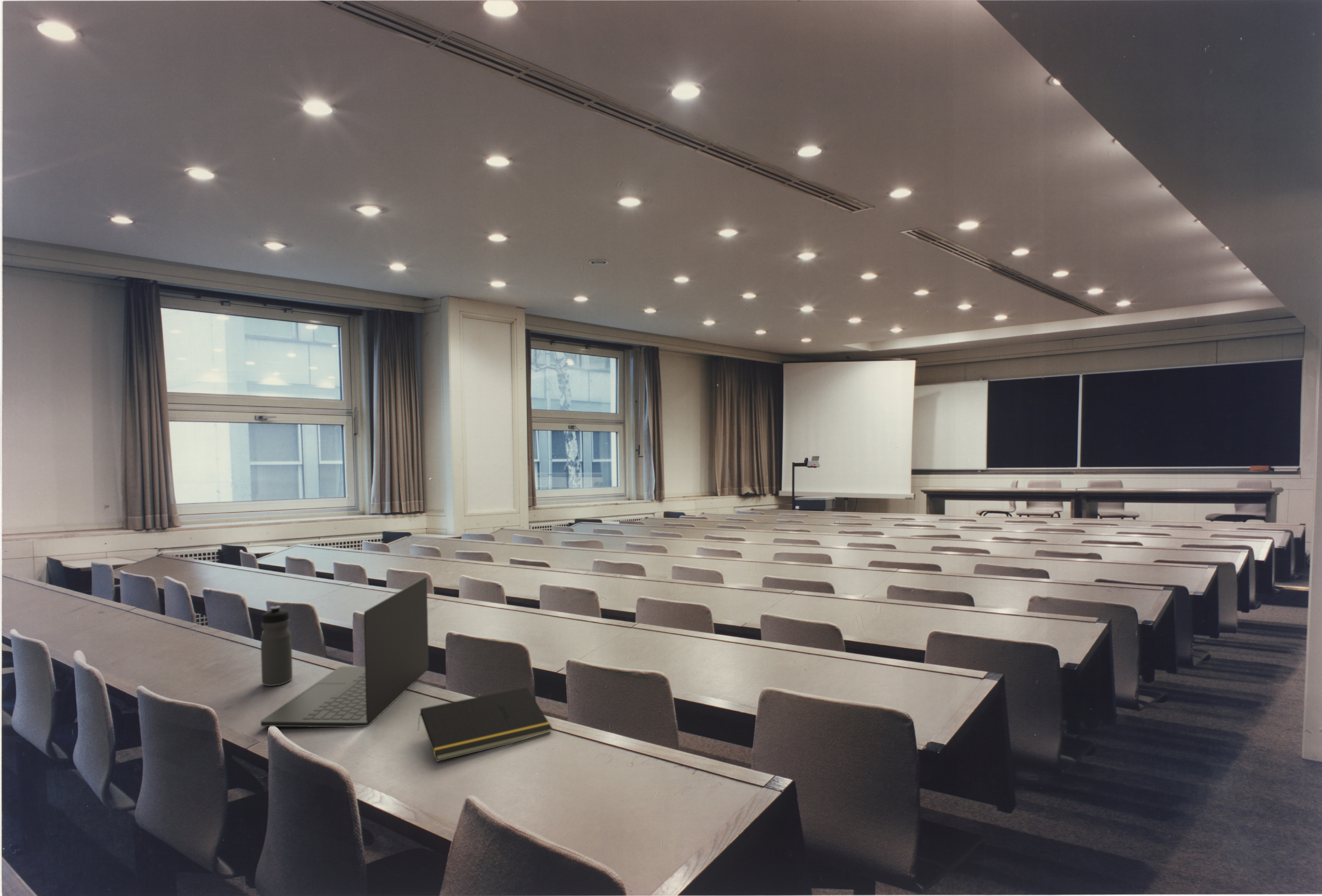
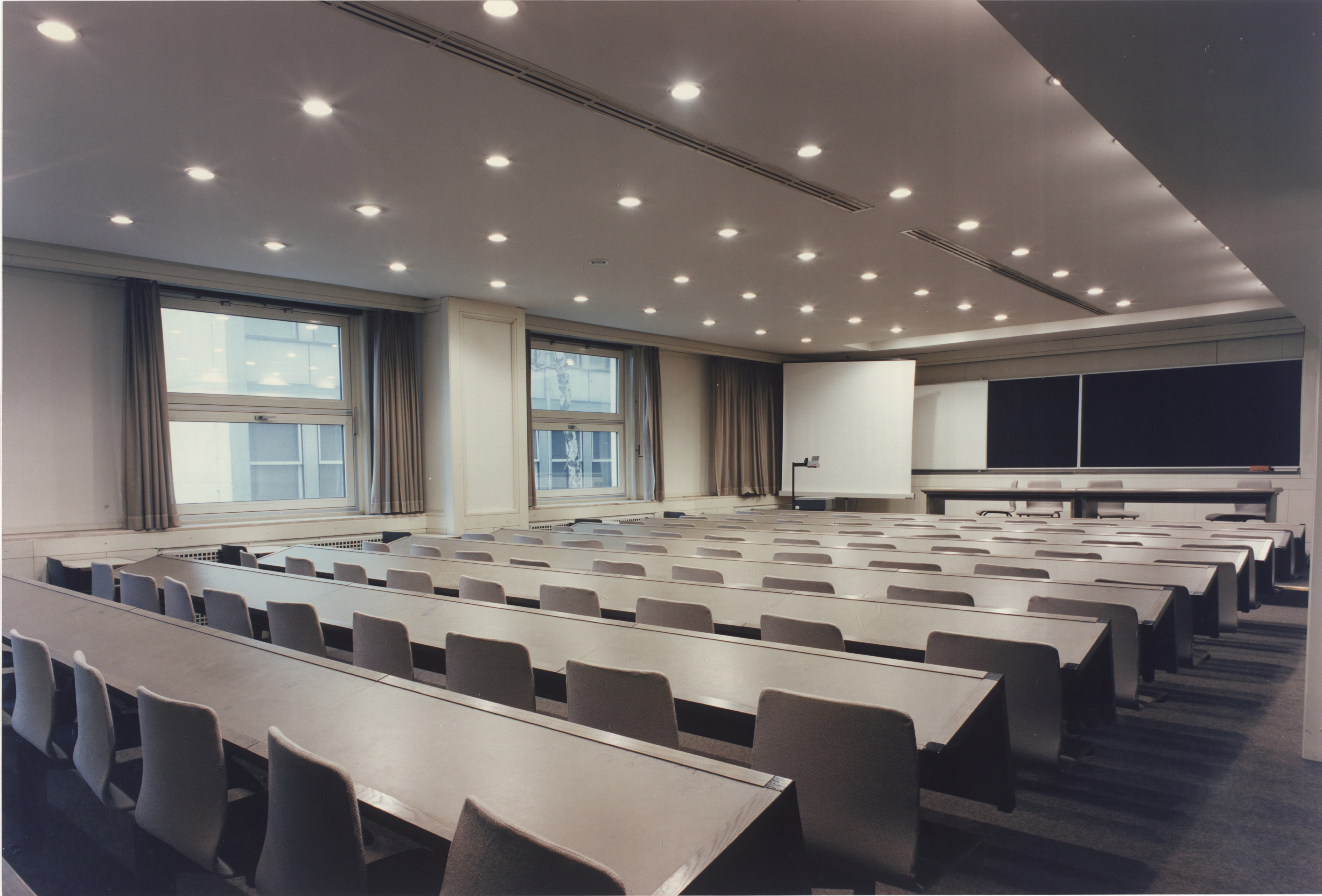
- laptop [260,577,429,728]
- notepad [417,687,553,762]
- water bottle [260,606,293,686]
